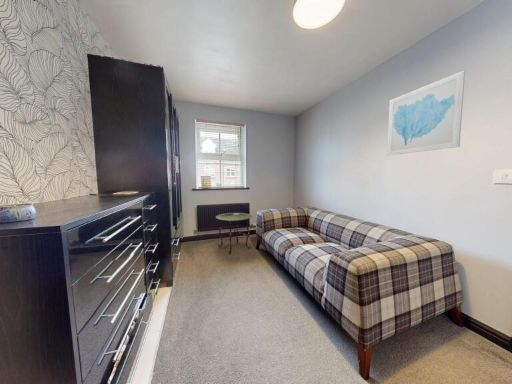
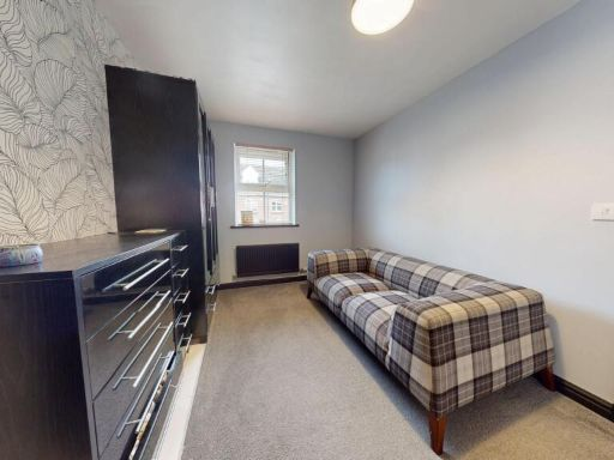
- wall art [386,69,466,156]
- side table [215,212,253,254]
